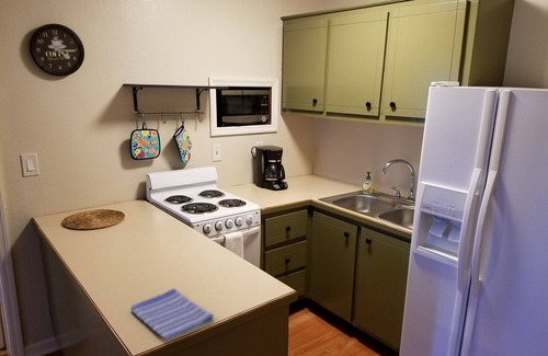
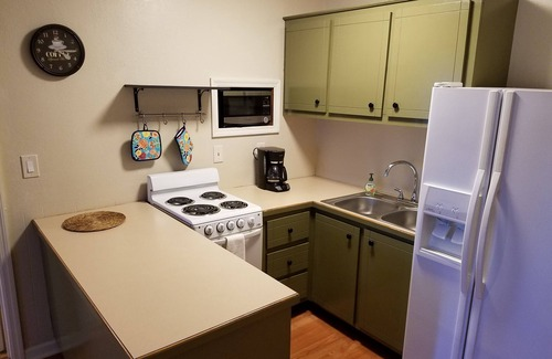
- dish towel [129,287,215,341]
